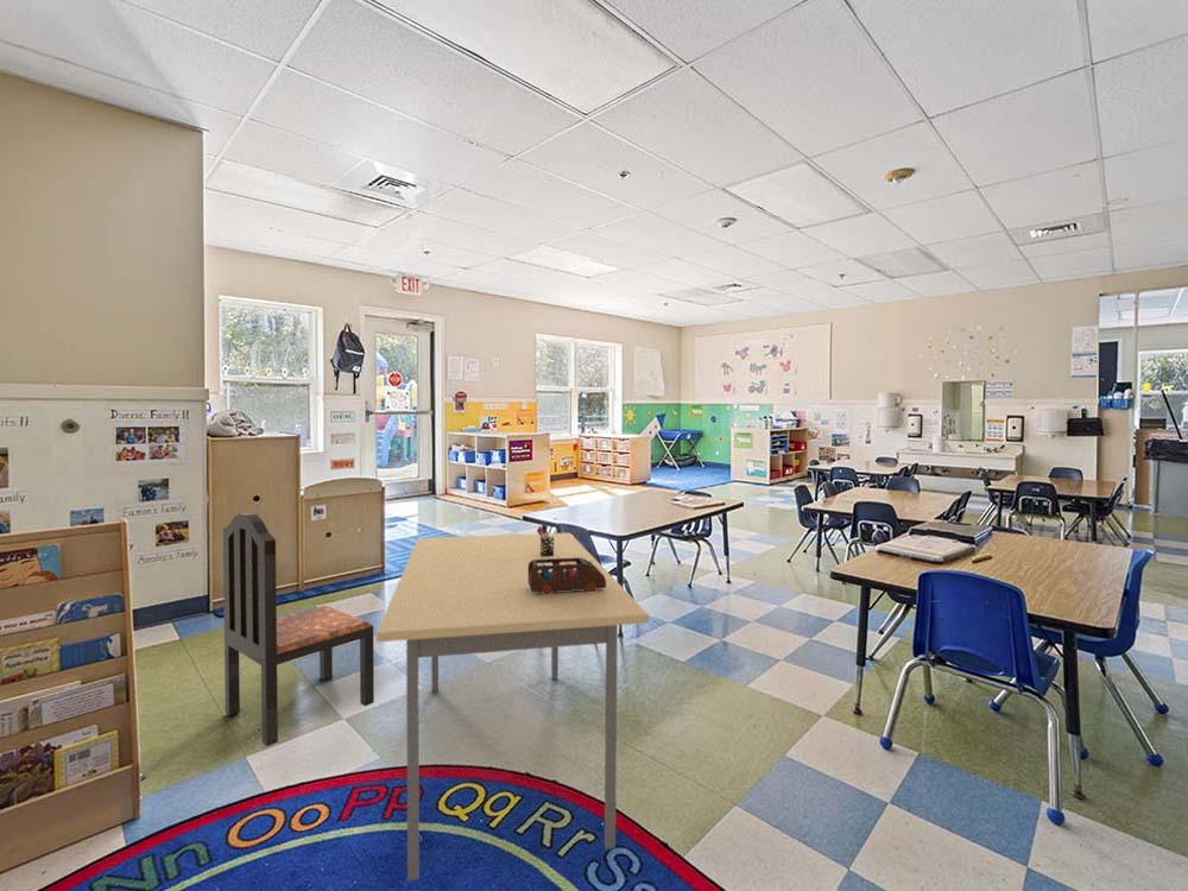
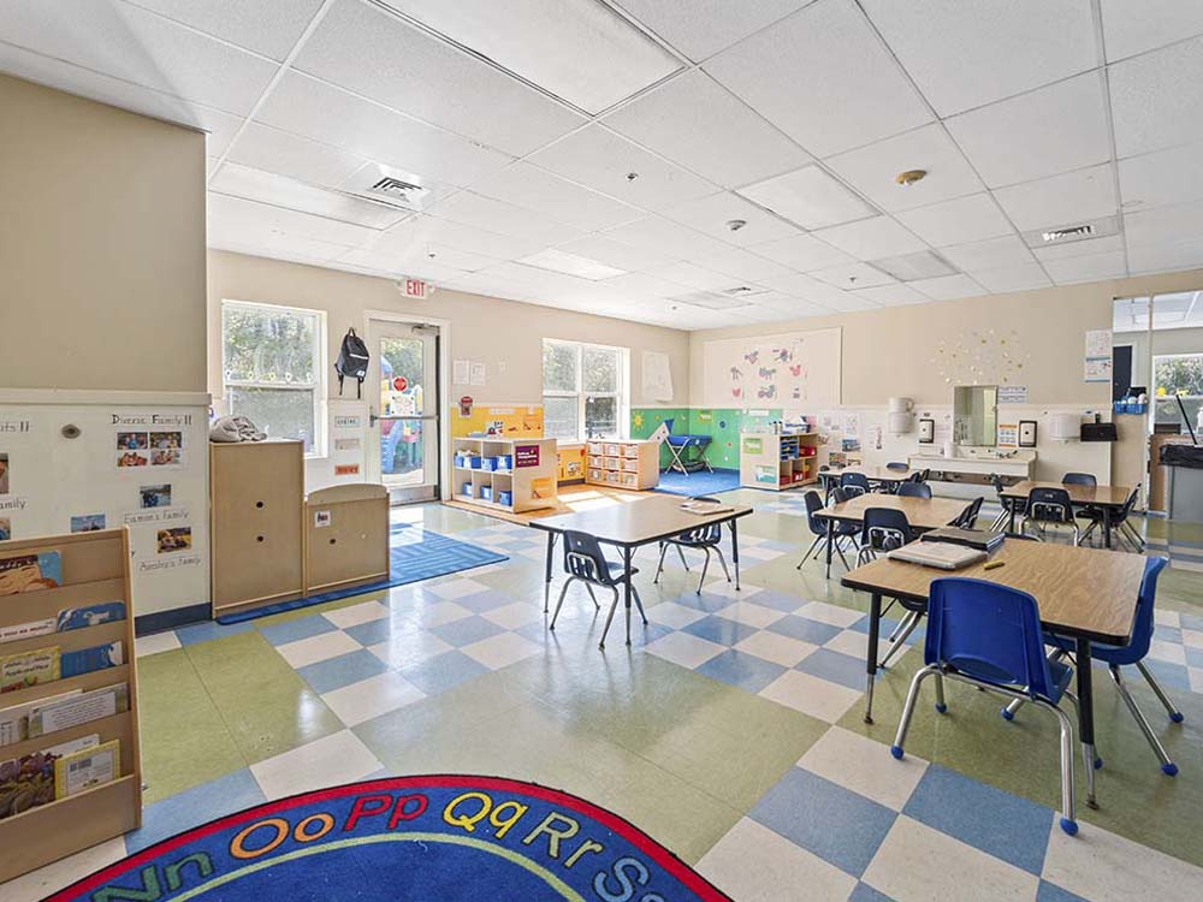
- dining chair [222,512,375,747]
- toy bus [527,557,606,594]
- dining table [375,532,650,881]
- pen holder [536,525,558,556]
